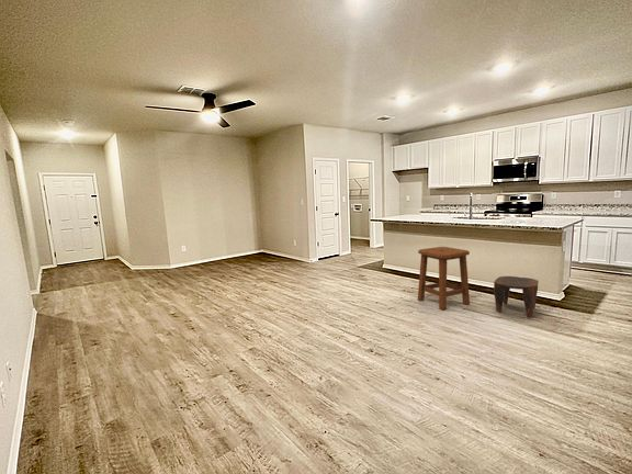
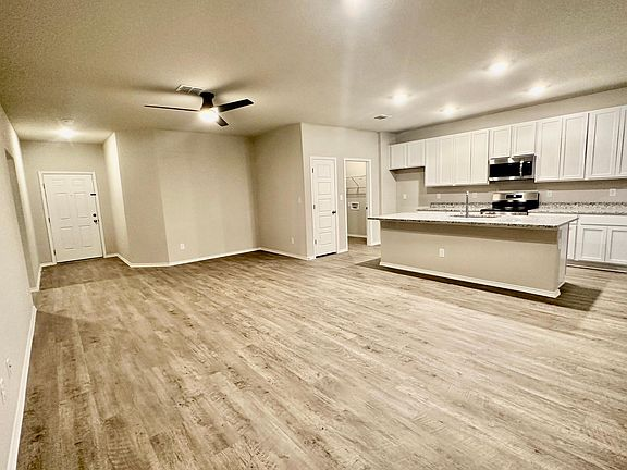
- stool [493,275,540,318]
- stool [417,246,471,312]
